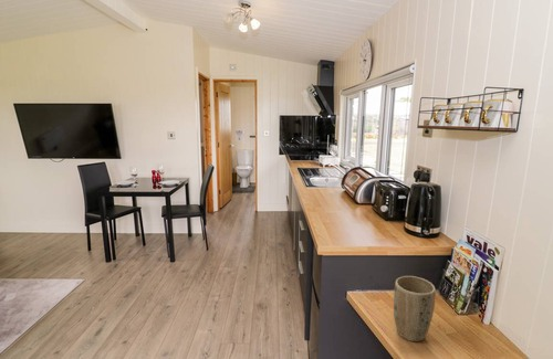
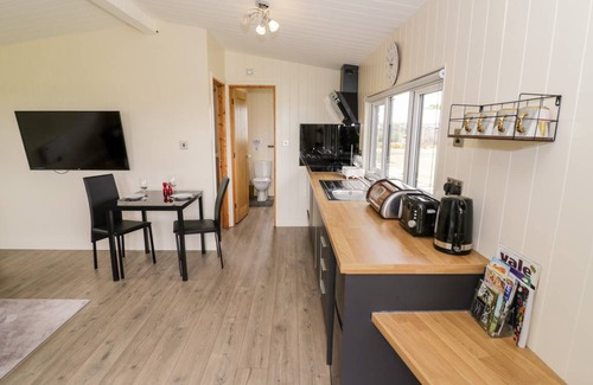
- plant pot [393,275,437,342]
